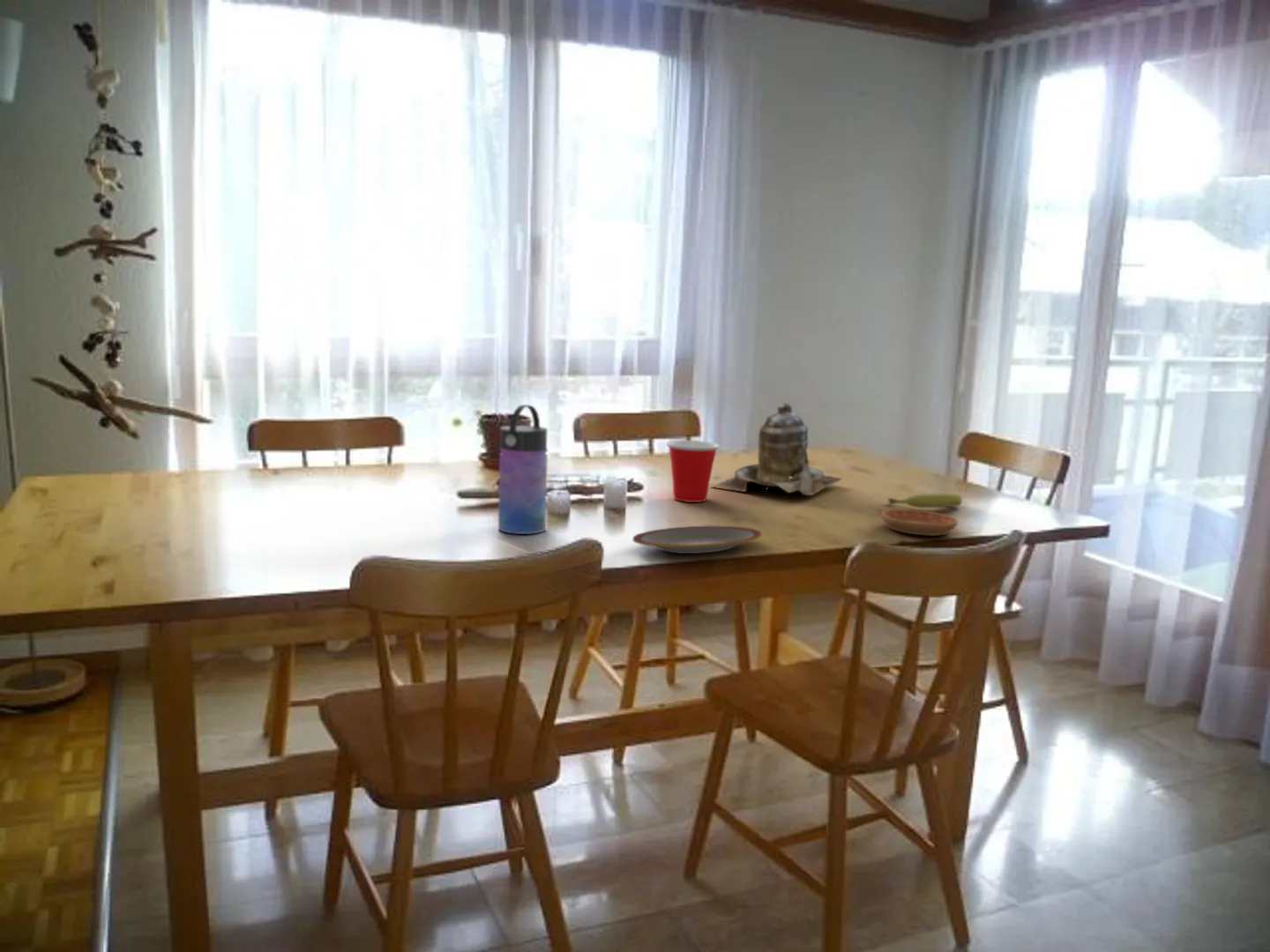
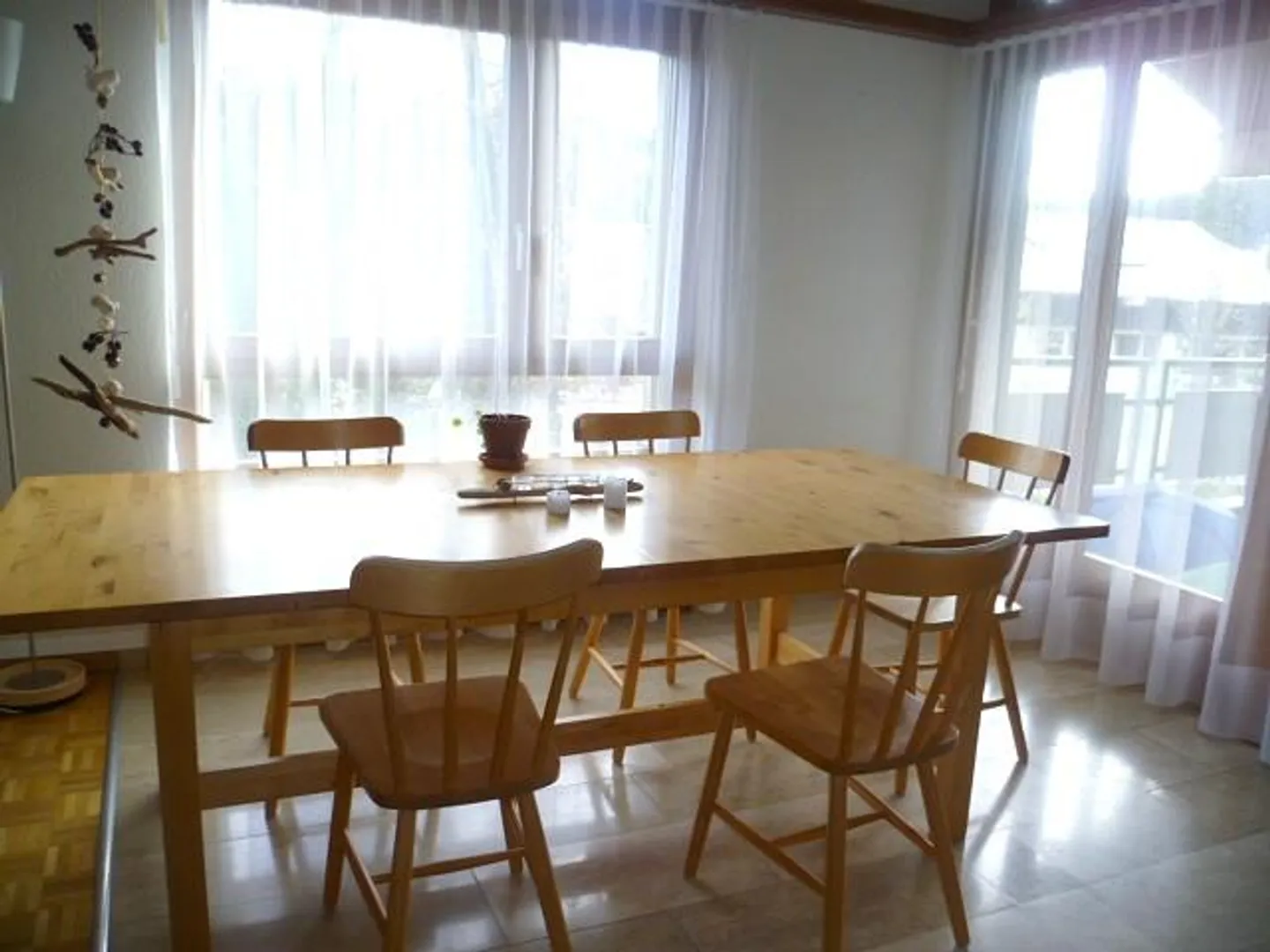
- fruit [887,492,963,509]
- plate [631,525,763,554]
- cup [665,440,721,503]
- teapot [712,402,843,496]
- saucer [879,508,959,537]
- water bottle [497,404,549,535]
